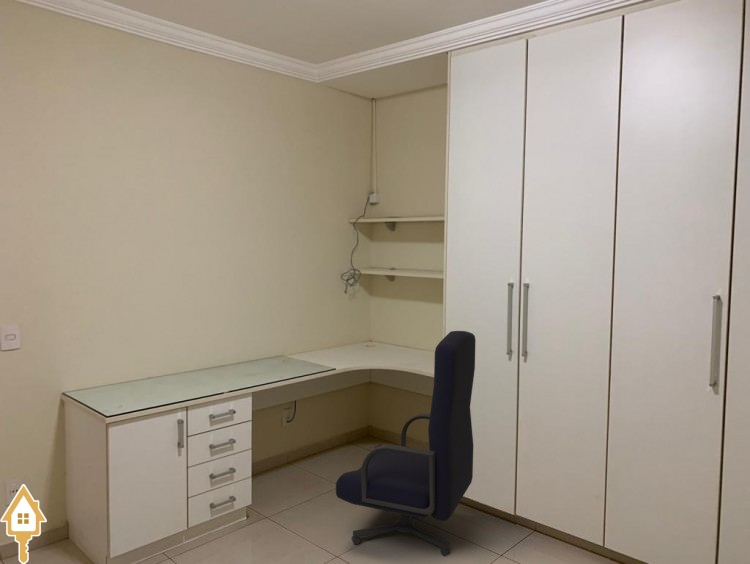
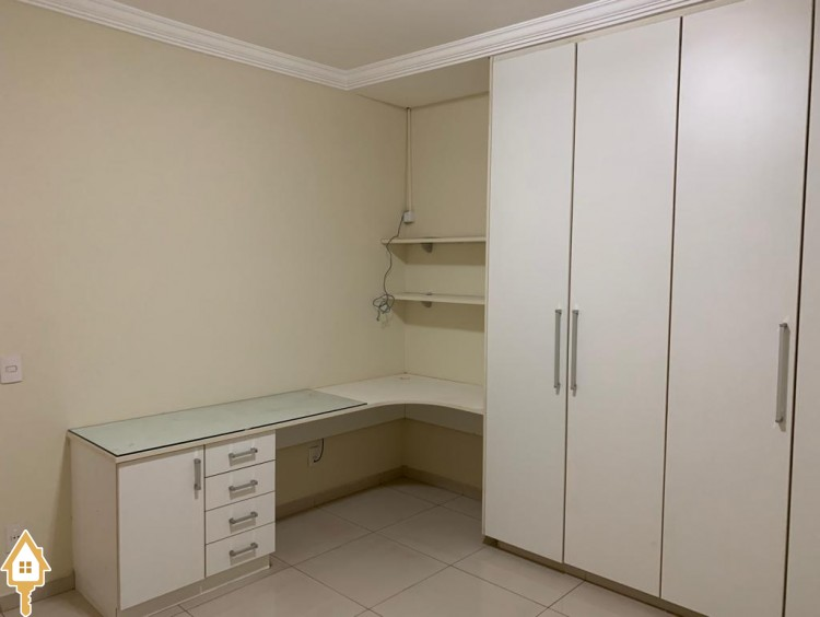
- office chair [335,330,477,557]
